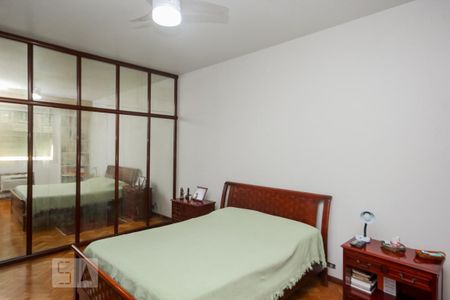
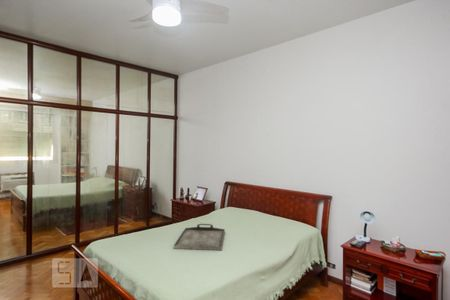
+ serving tray [173,223,226,251]
